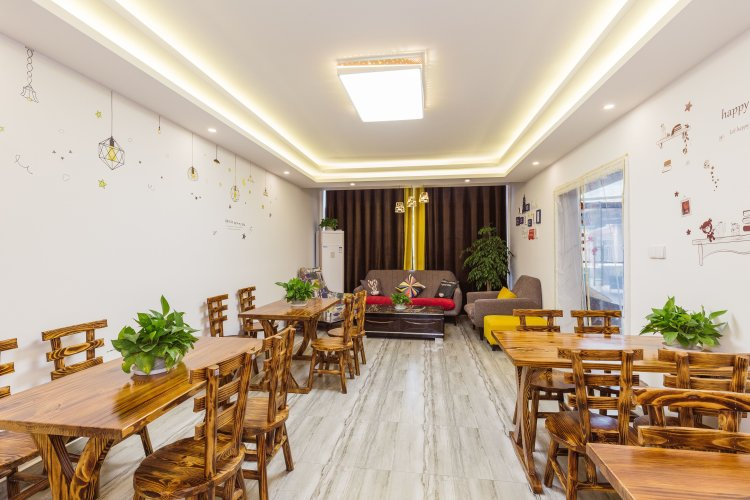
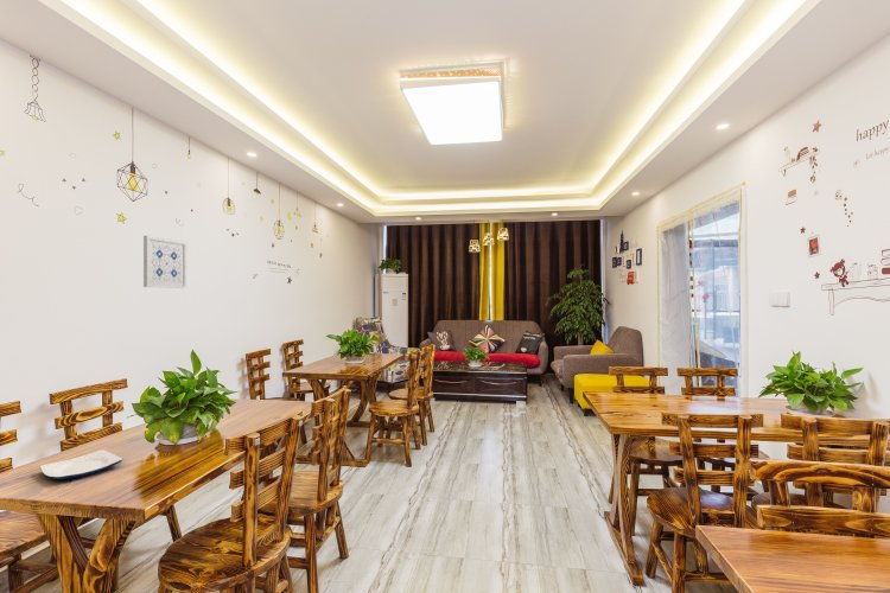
+ wall art [142,235,187,289]
+ plate [39,448,125,480]
